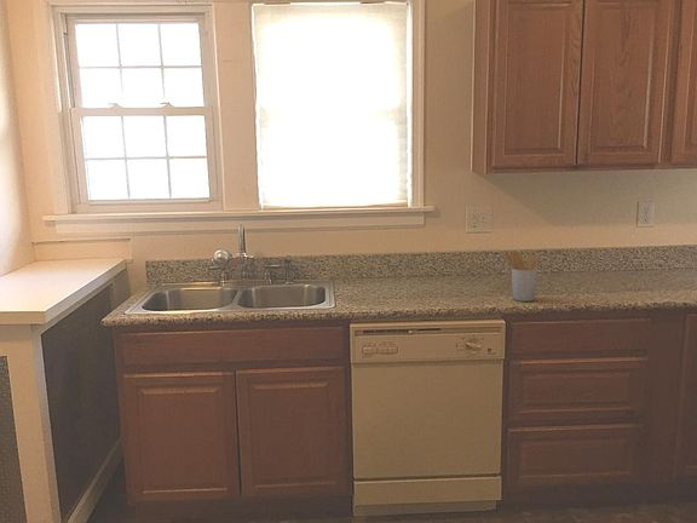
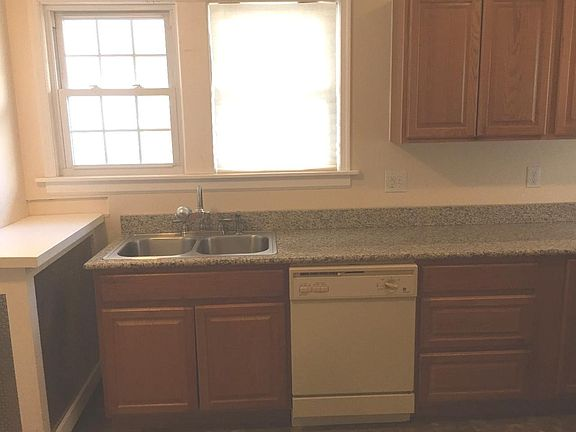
- utensil holder [503,251,540,303]
